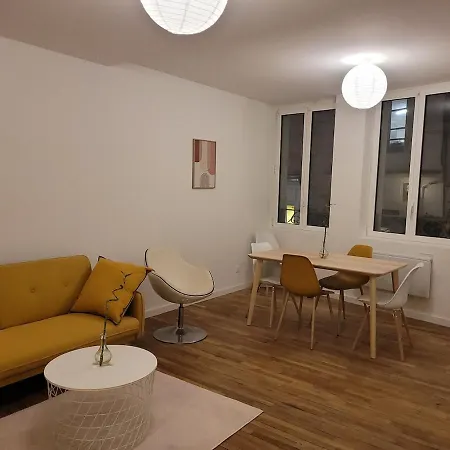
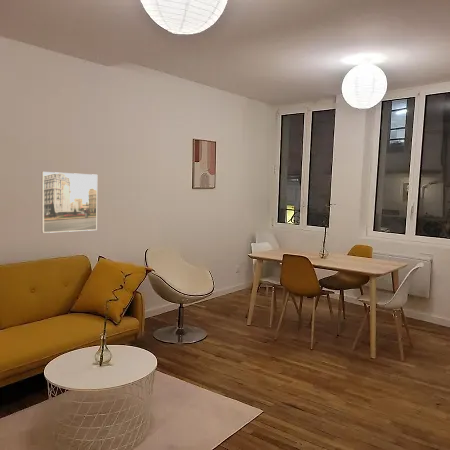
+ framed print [41,171,98,234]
